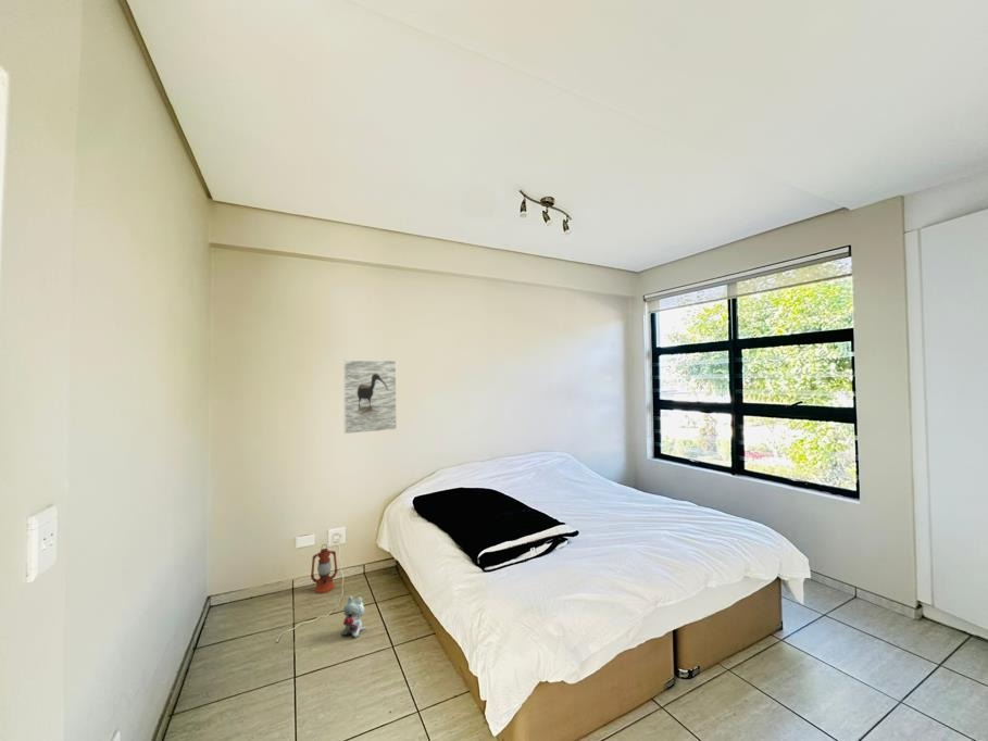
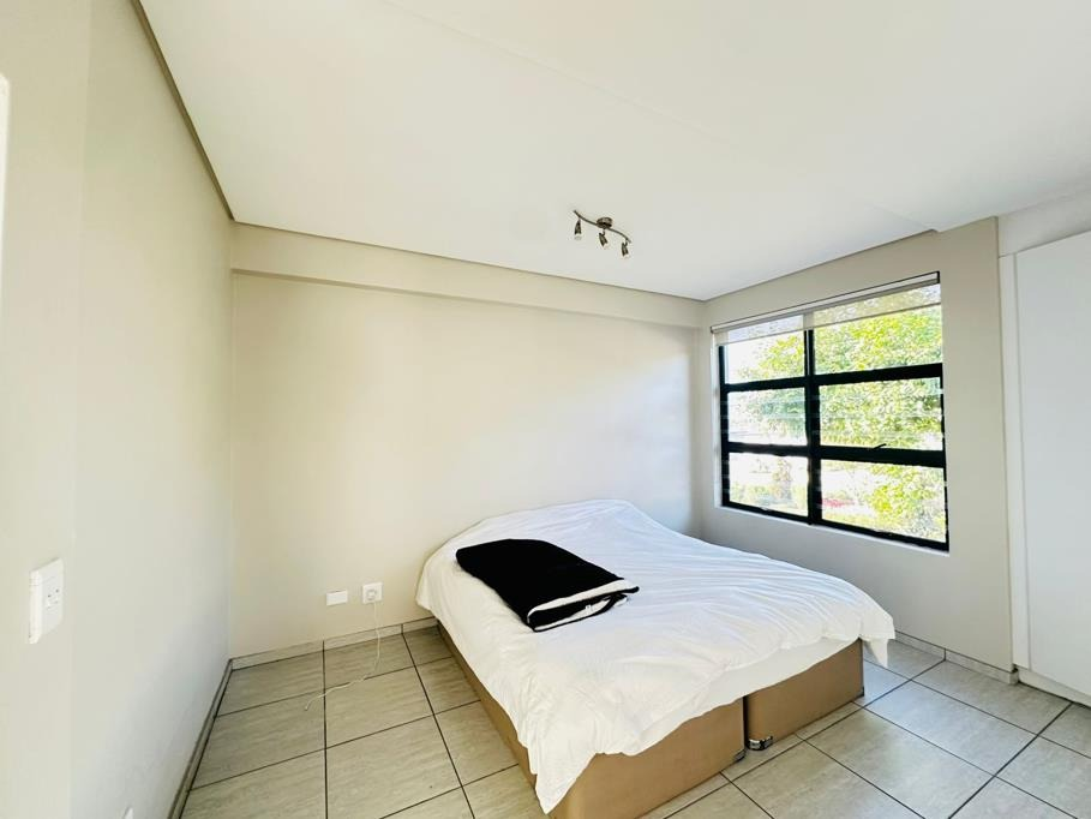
- plush toy [340,595,366,639]
- lantern [310,543,339,594]
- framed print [342,360,398,435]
